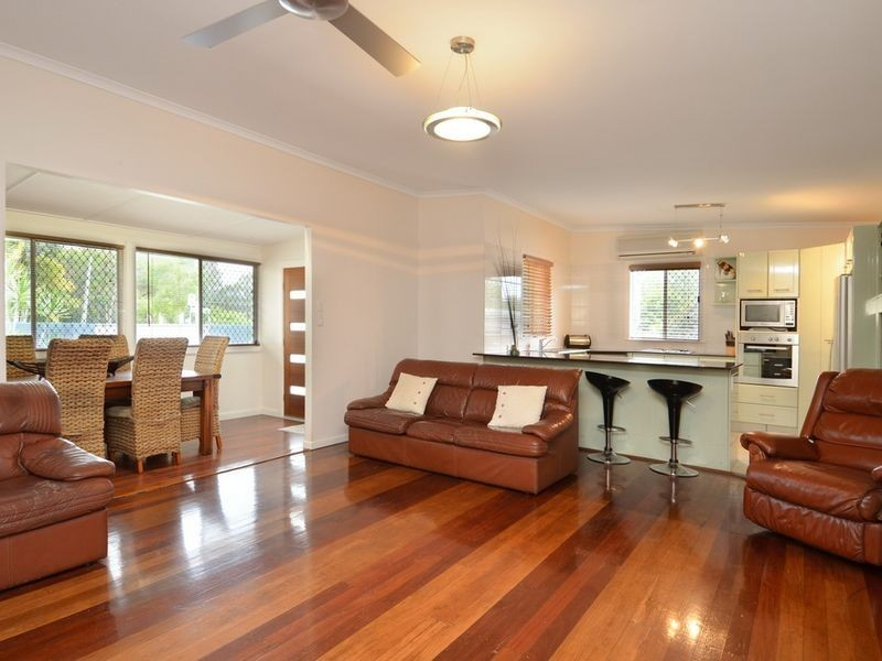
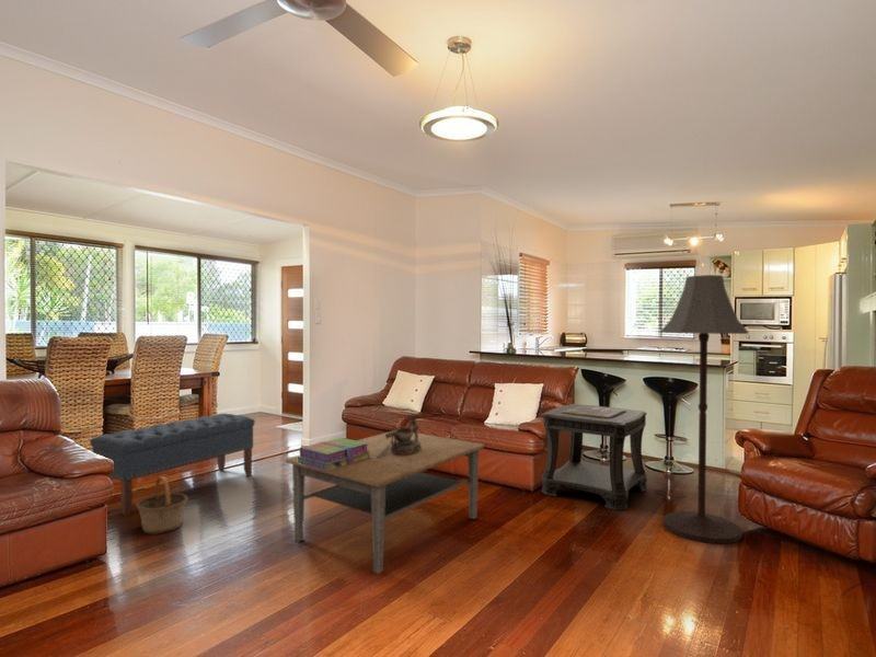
+ bench [89,413,256,517]
+ decorative bowl [384,412,422,456]
+ basket [135,475,189,535]
+ coffee table [285,429,485,575]
+ floor lamp [659,274,750,545]
+ side table [539,403,648,511]
+ stack of books [298,437,371,471]
